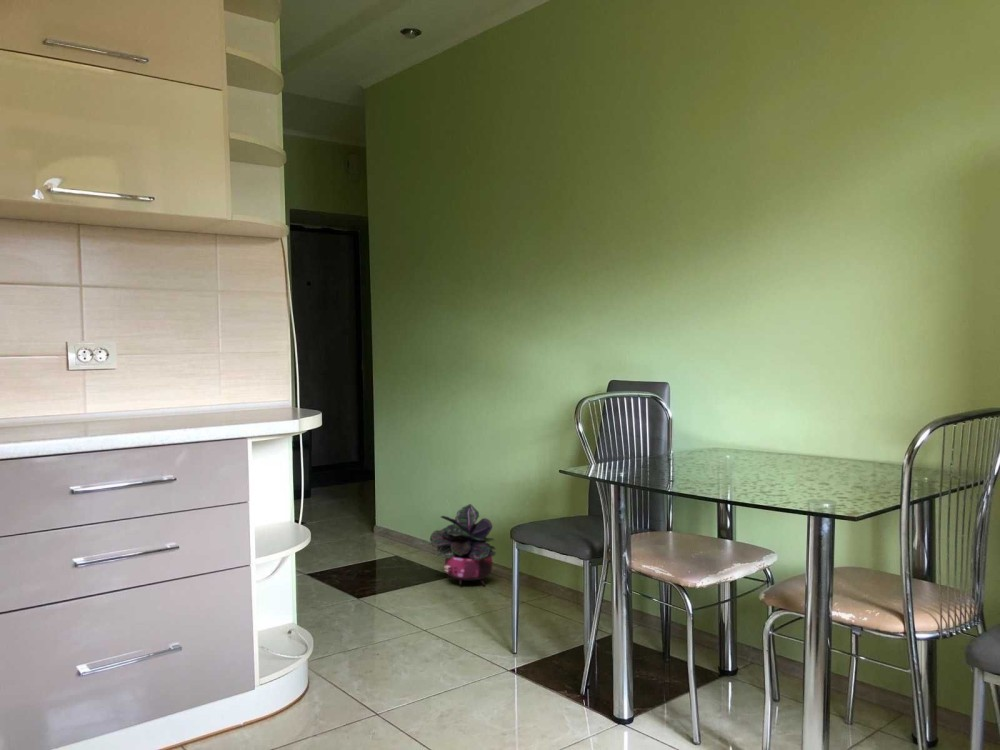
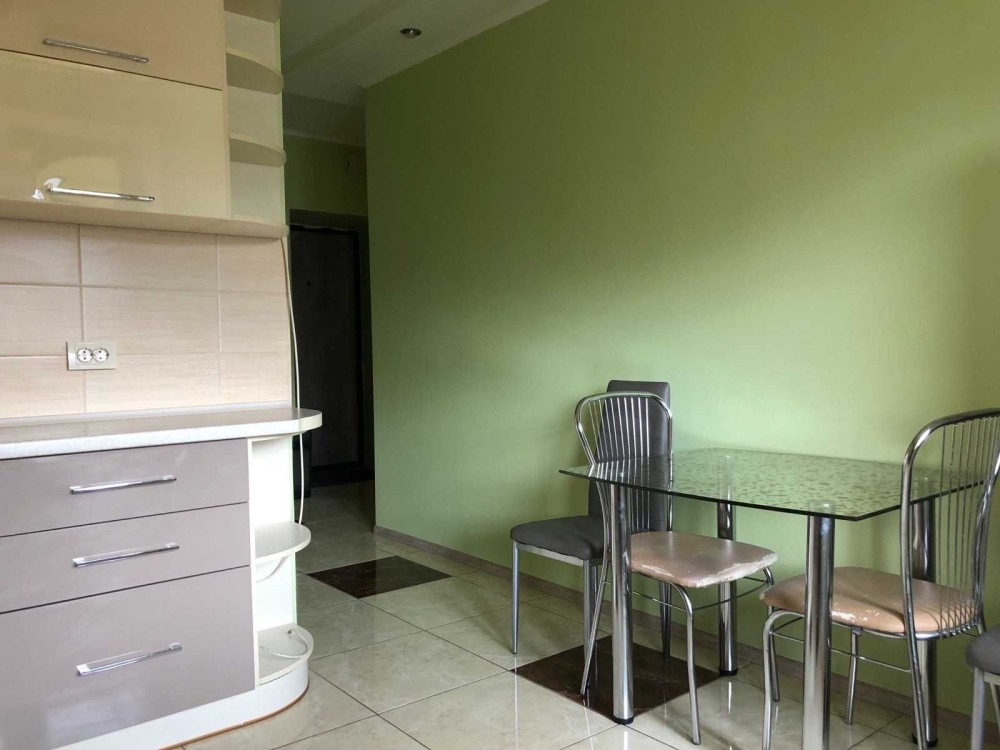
- potted plant [429,503,497,587]
